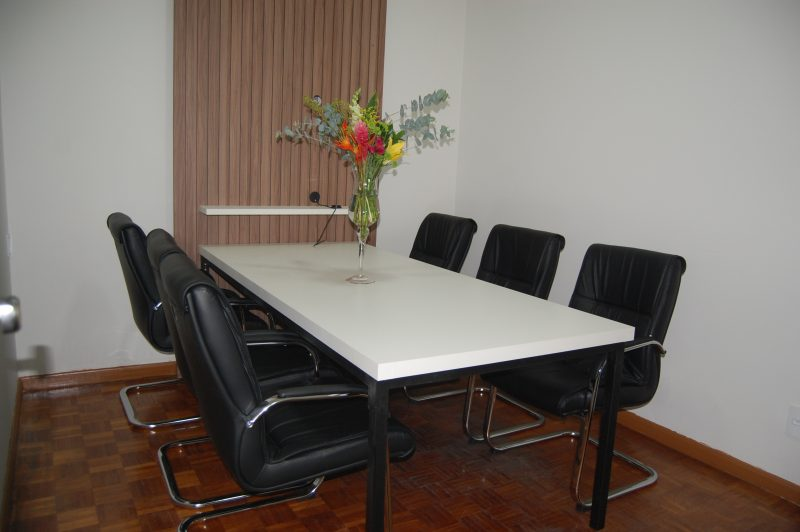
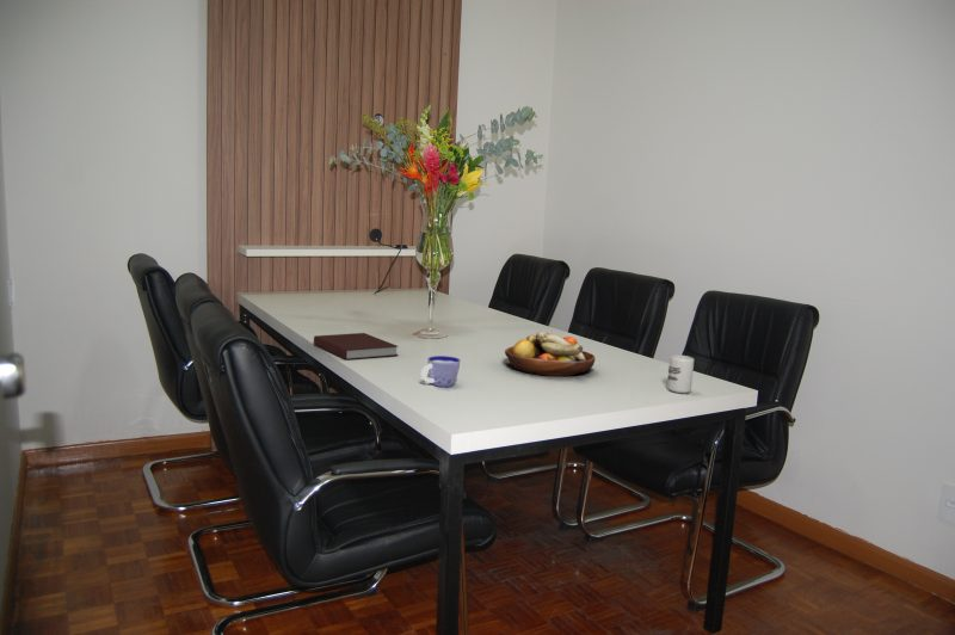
+ fruit bowl [504,331,597,377]
+ cup [666,355,695,394]
+ notebook [313,332,399,360]
+ cup [420,355,461,388]
